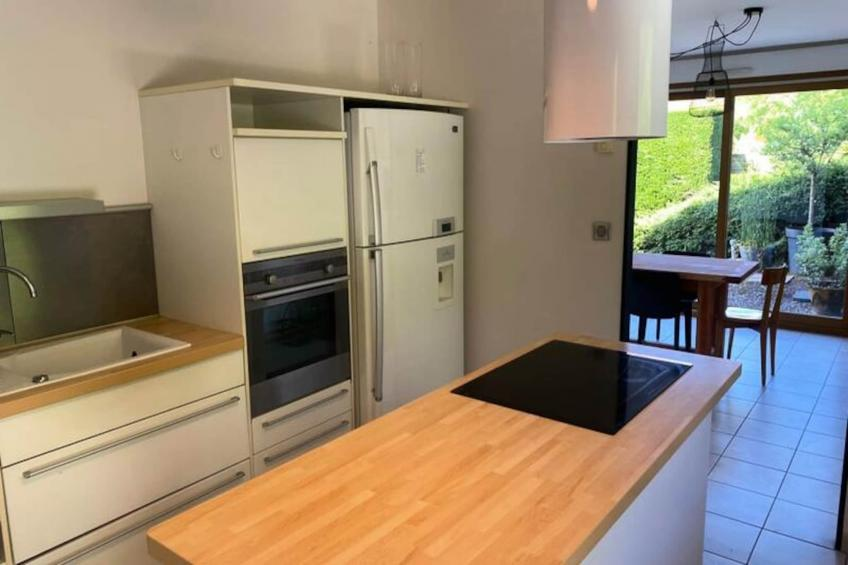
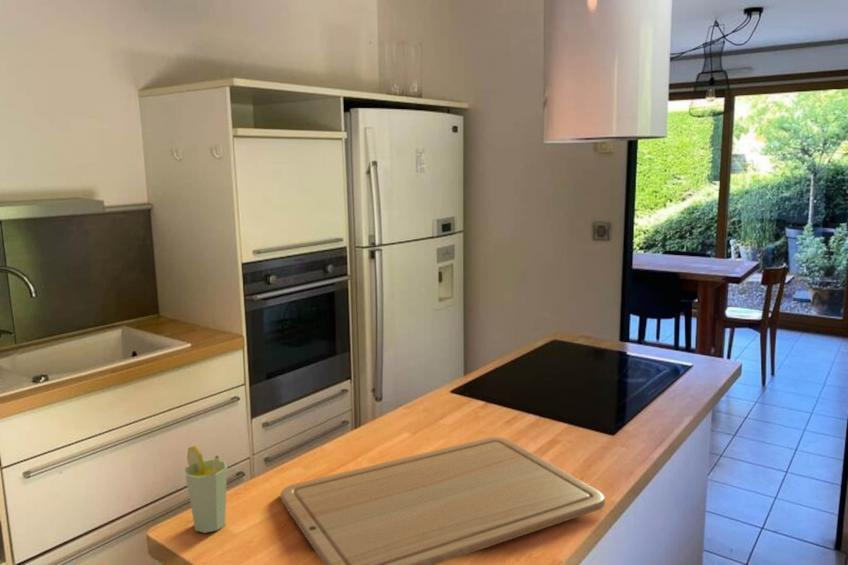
+ chopping board [280,436,606,565]
+ cup [184,445,228,534]
